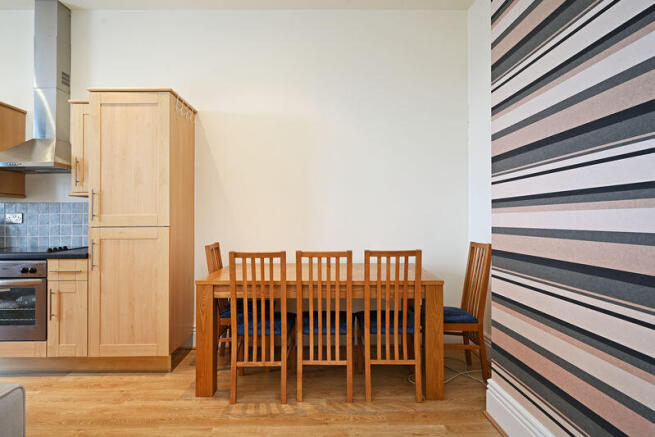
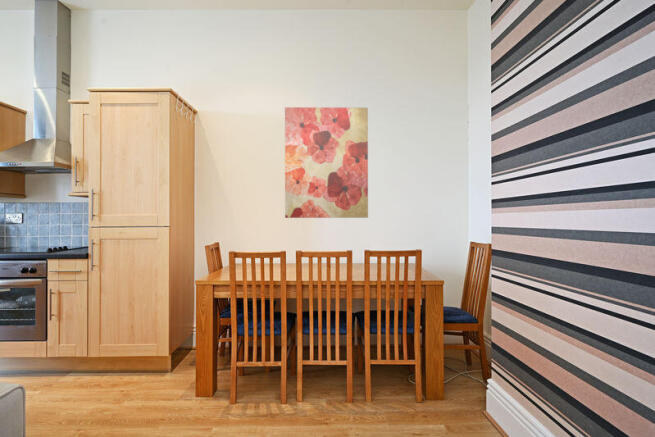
+ wall art [284,106,369,219]
